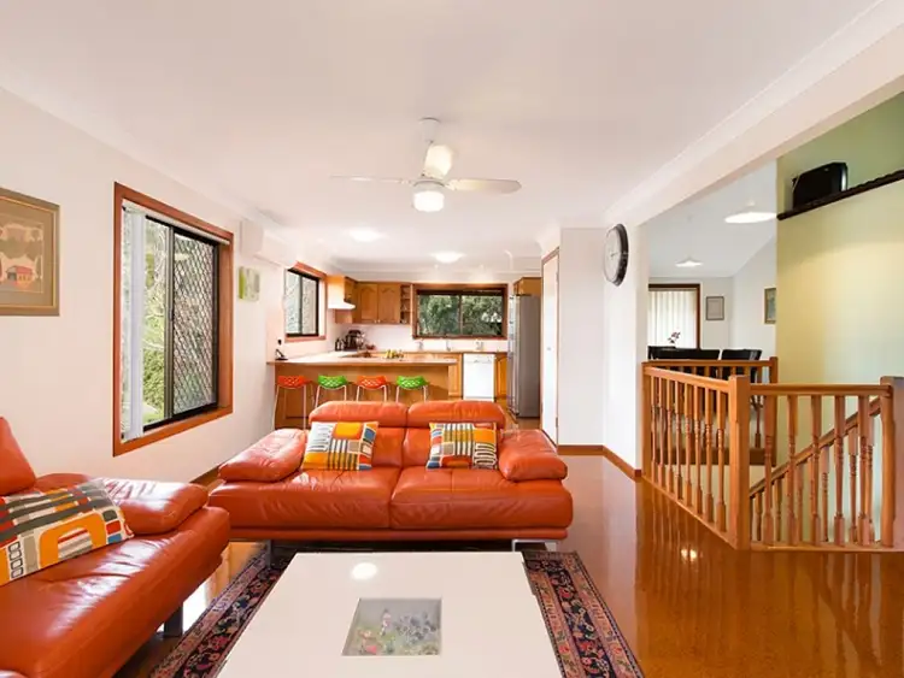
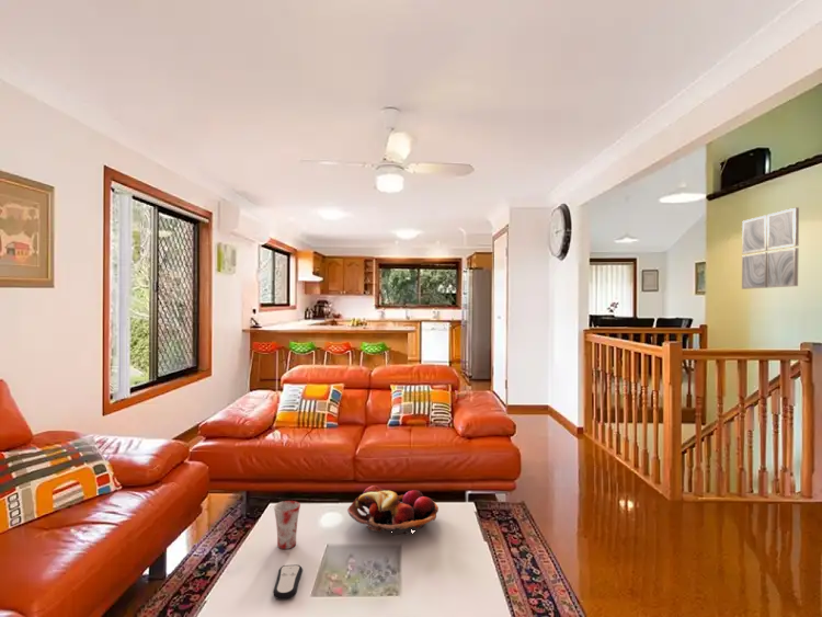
+ fruit basket [346,484,439,537]
+ remote control [272,563,304,601]
+ wall art [741,206,800,290]
+ mug [273,500,301,550]
